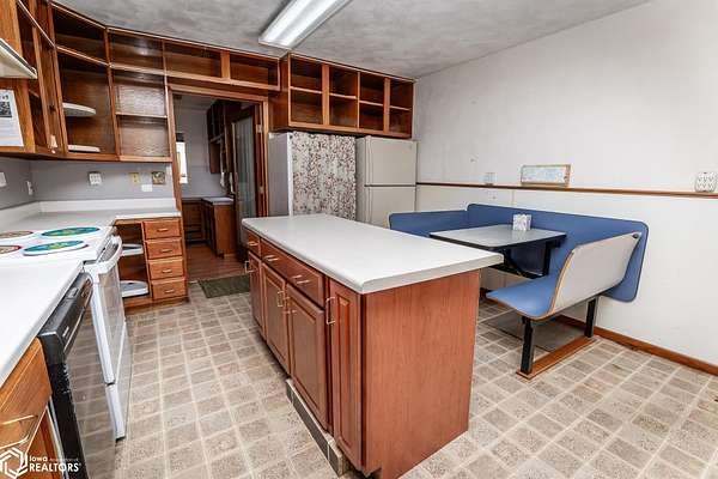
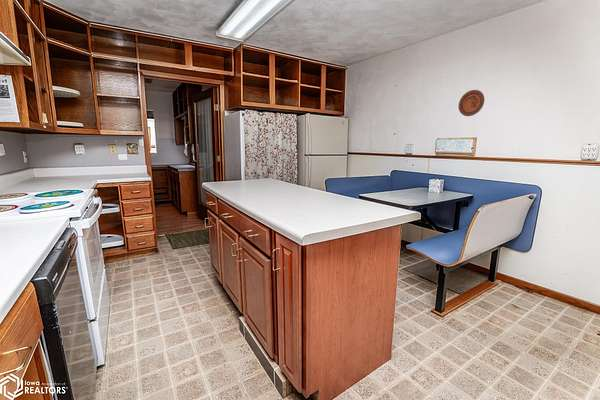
+ decorative plate [457,89,485,117]
